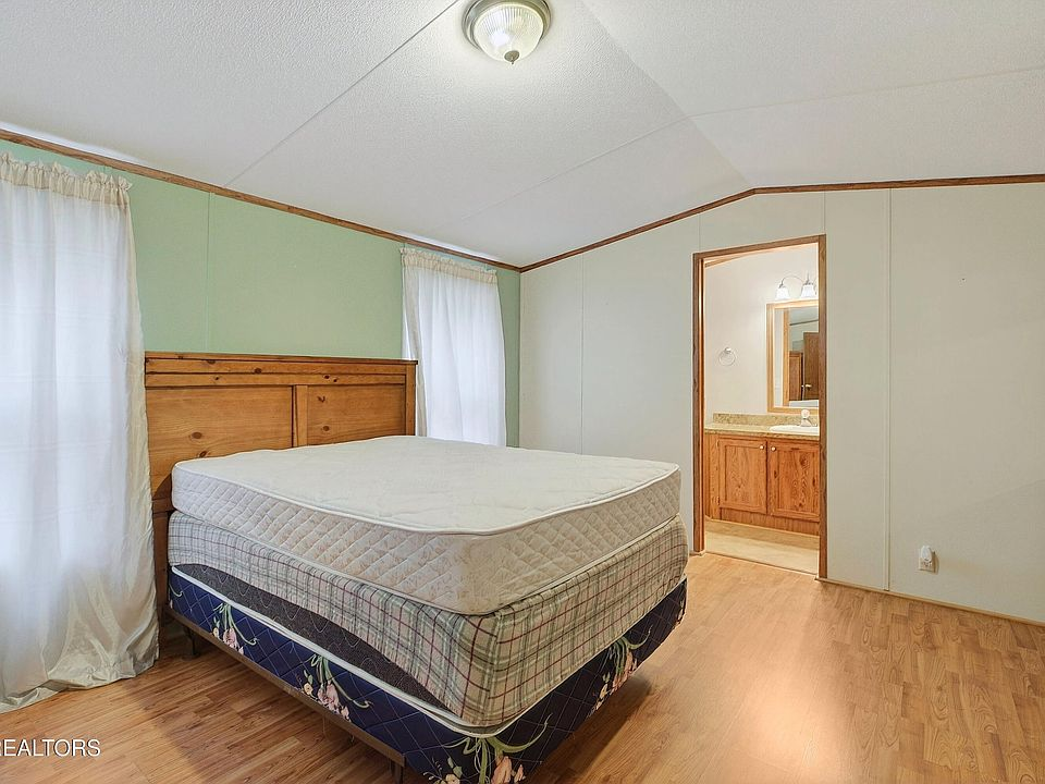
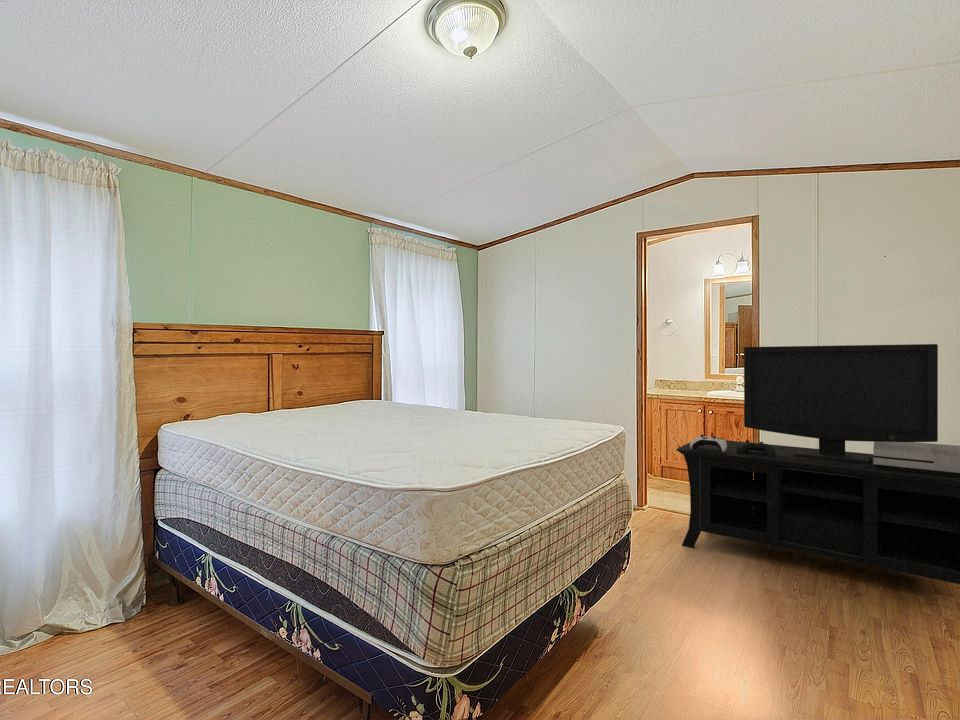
+ media console [675,343,960,585]
